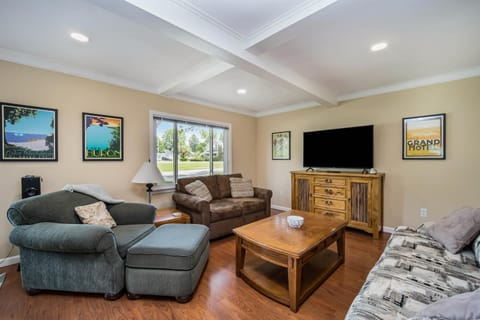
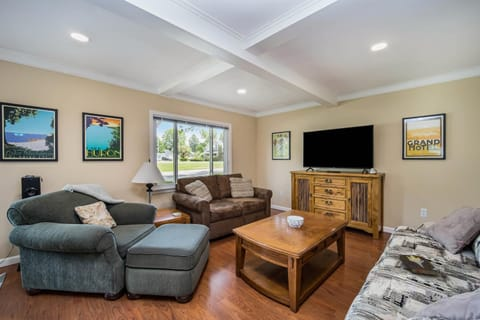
+ hardback book [398,253,440,278]
